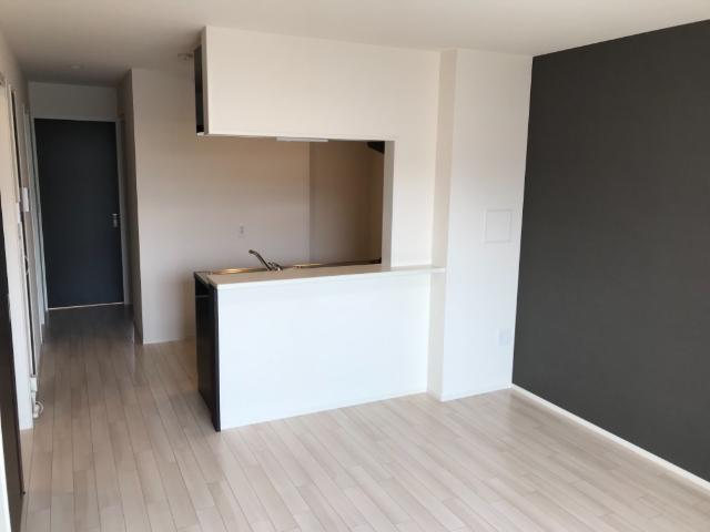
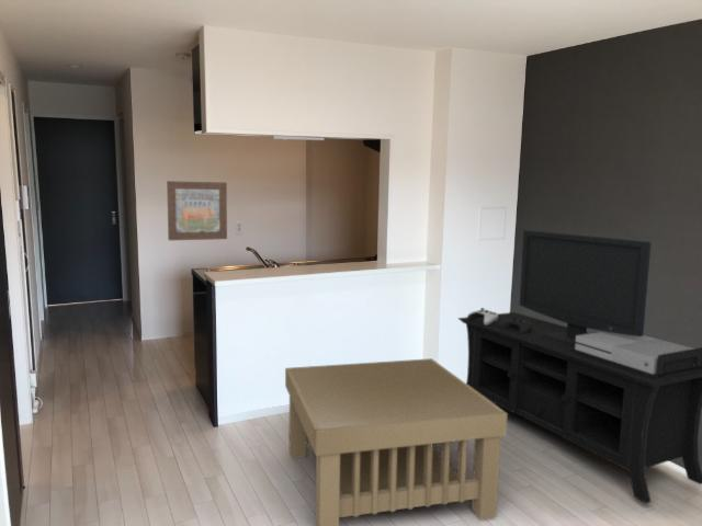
+ coffee table [284,357,509,526]
+ media console [456,229,702,505]
+ wall art [166,180,228,241]
